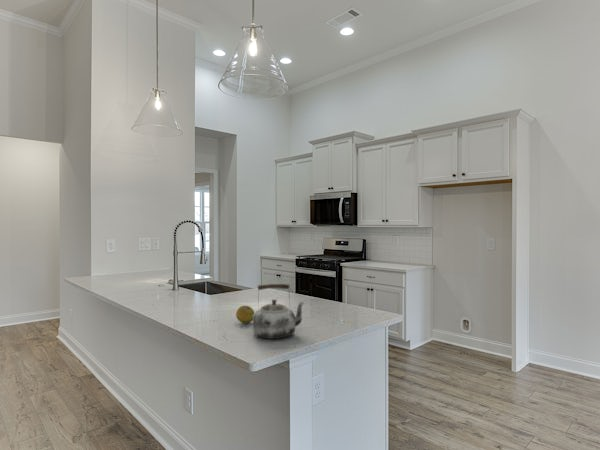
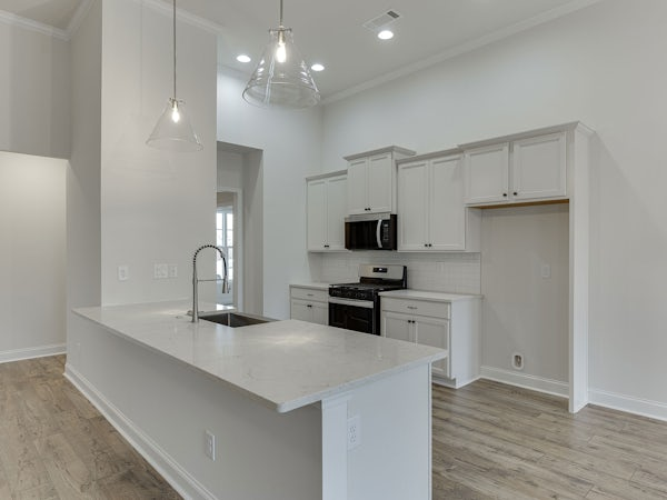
- kettle [252,283,306,340]
- fruit [235,305,255,324]
